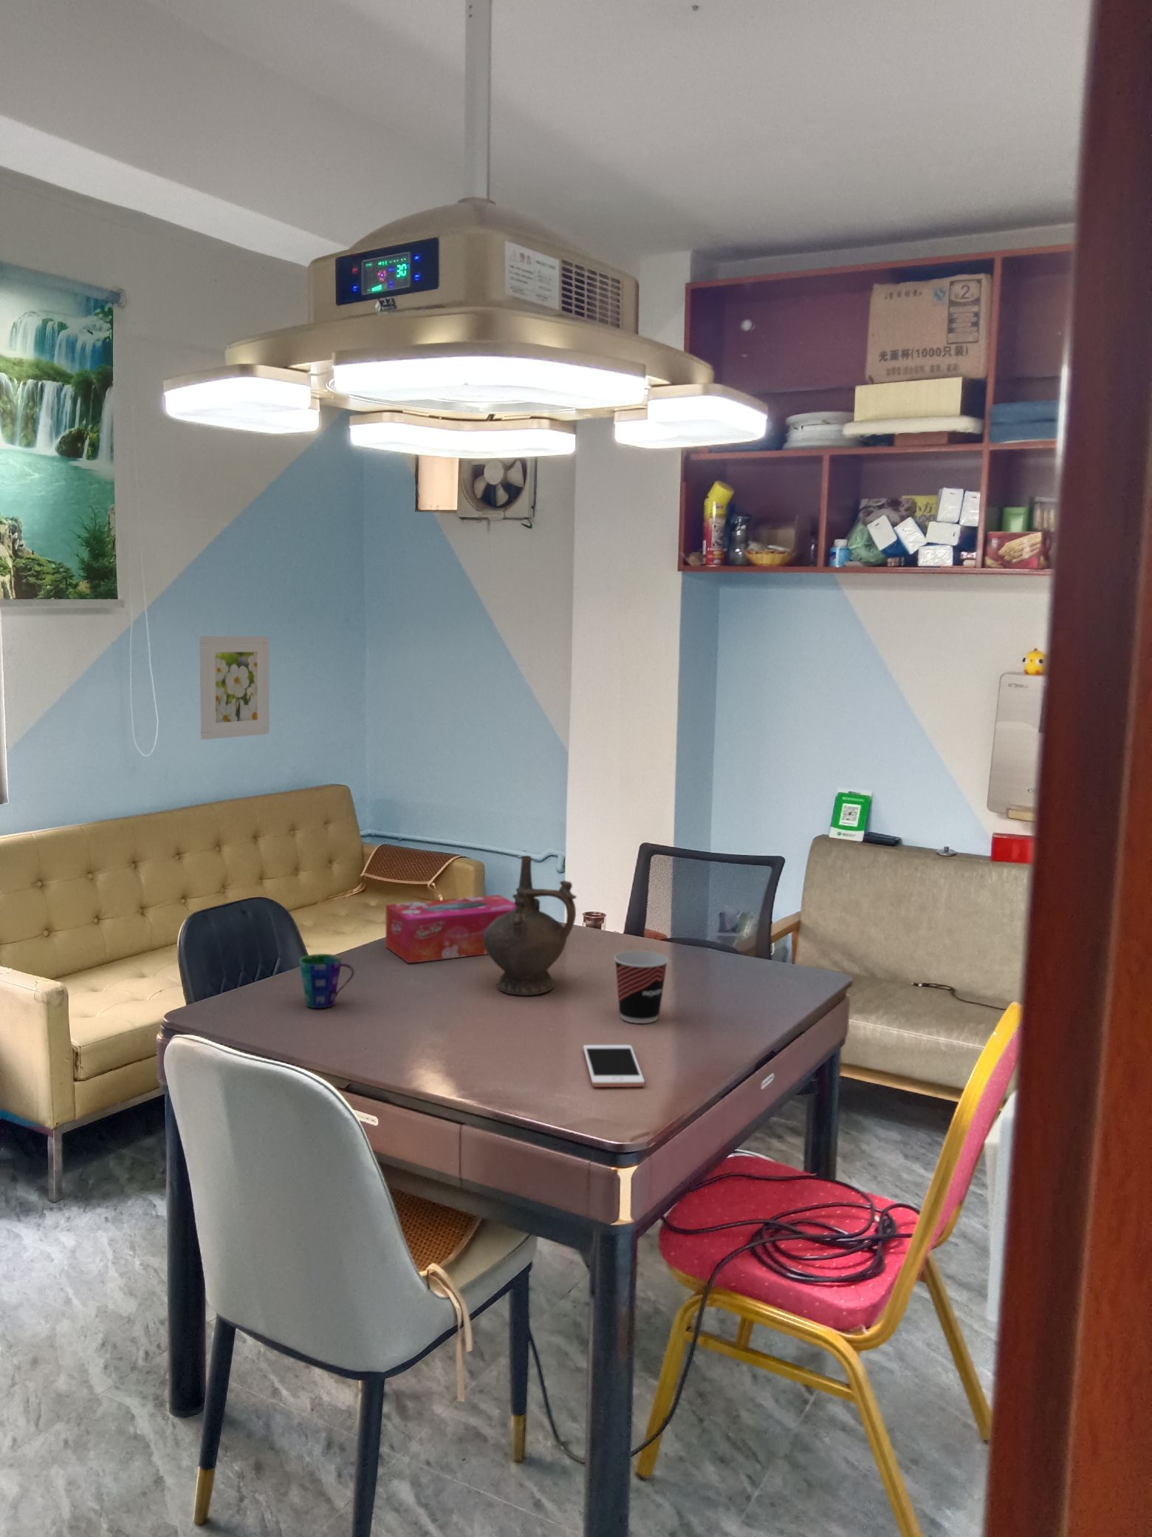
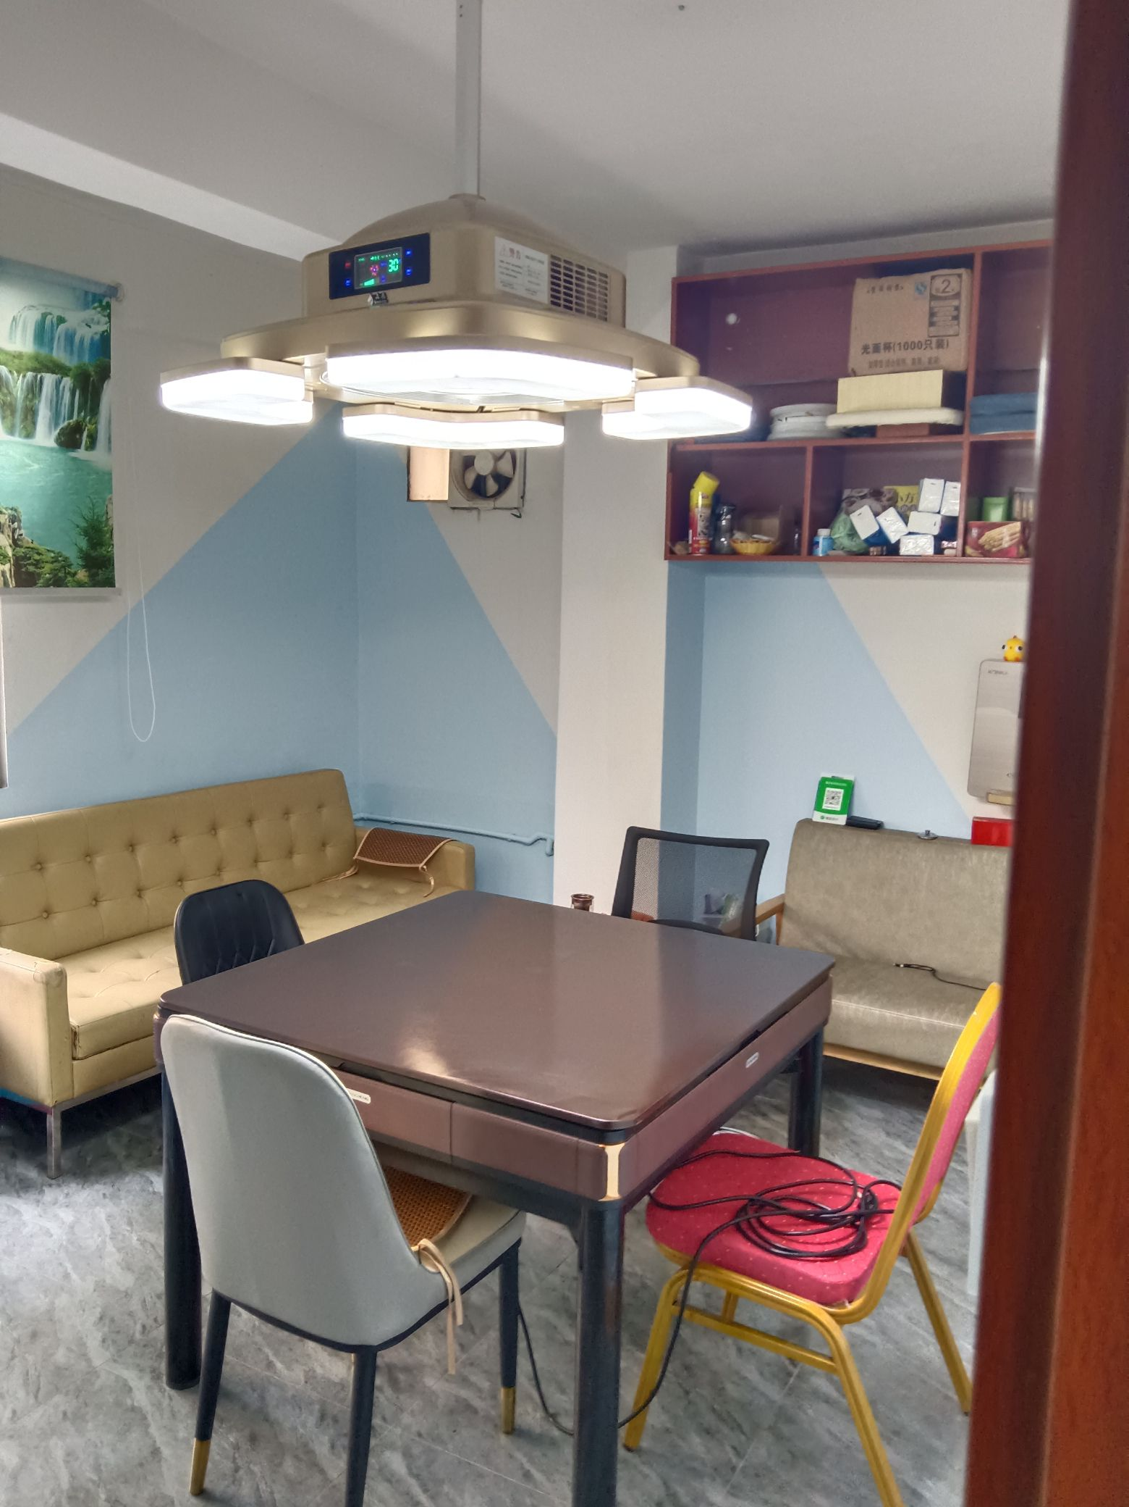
- cup [614,950,669,1024]
- tissue box [385,894,515,963]
- cell phone [582,1044,645,1088]
- cup [299,954,356,1008]
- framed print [200,635,270,741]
- ceremonial vessel [483,854,577,996]
